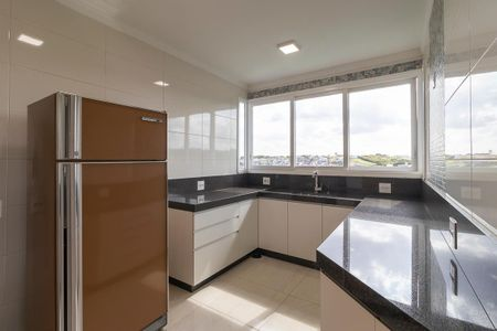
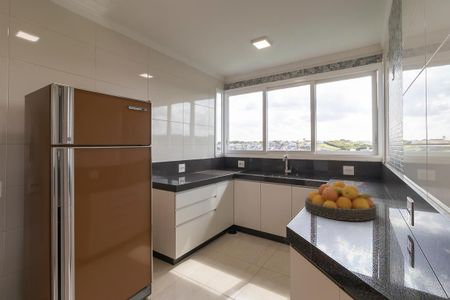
+ fruit bowl [304,180,379,222]
